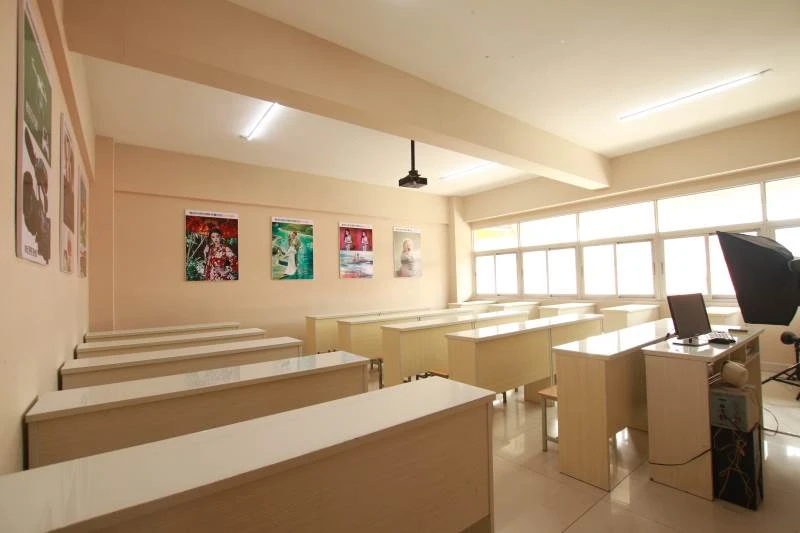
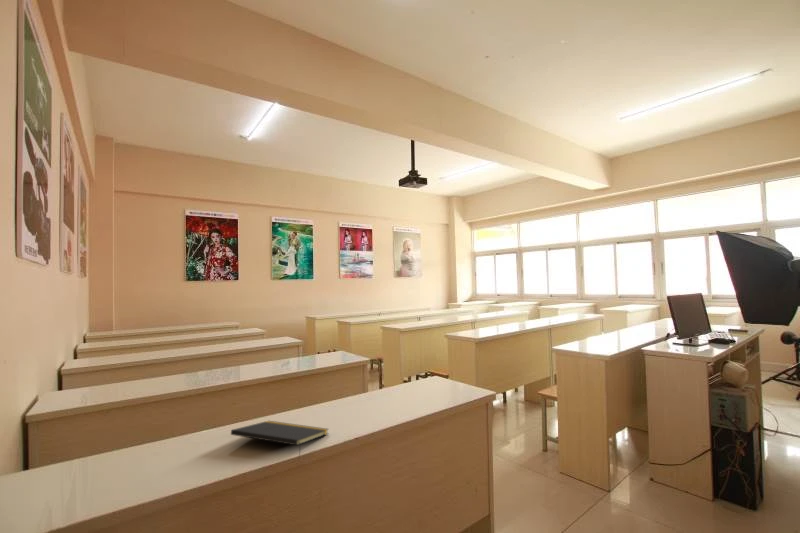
+ notepad [230,420,330,457]
